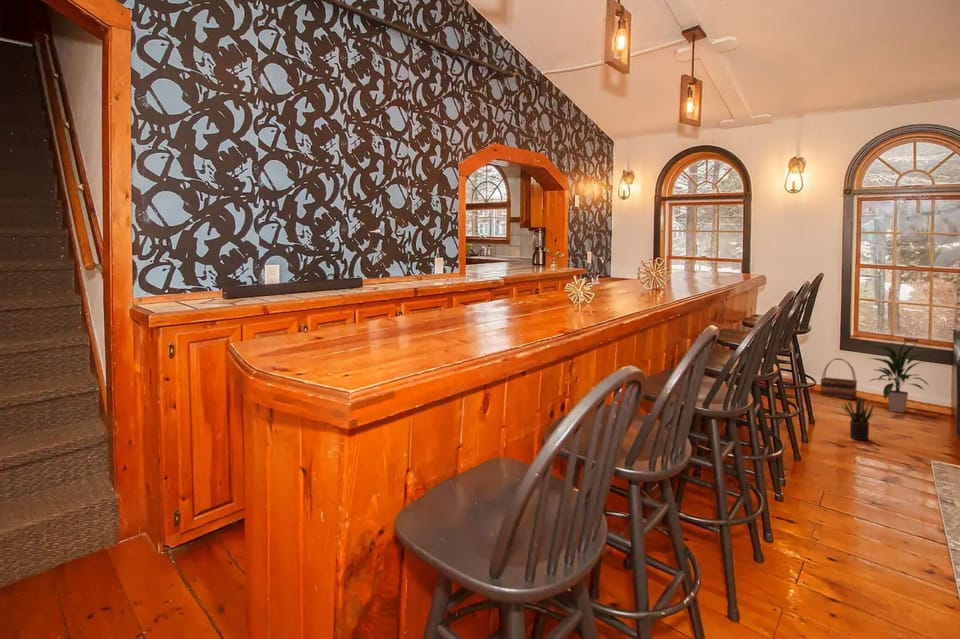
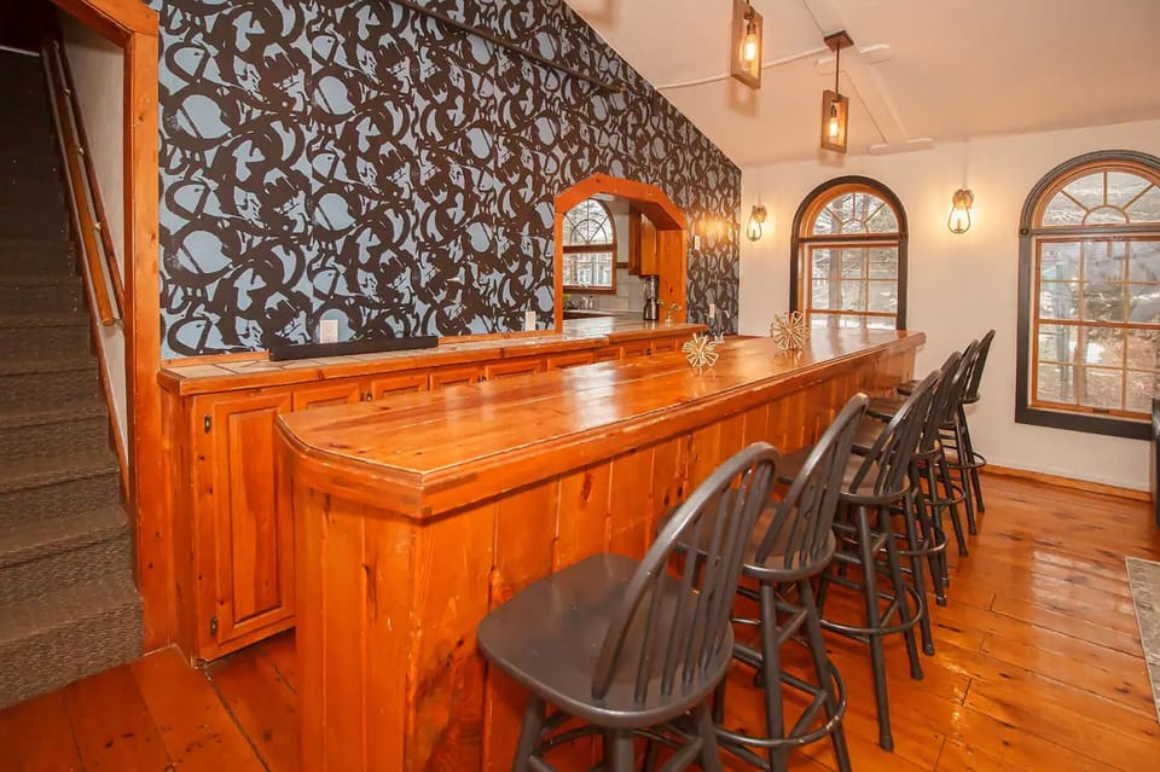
- potted plant [840,395,875,441]
- basket [819,357,858,400]
- indoor plant [867,340,930,414]
